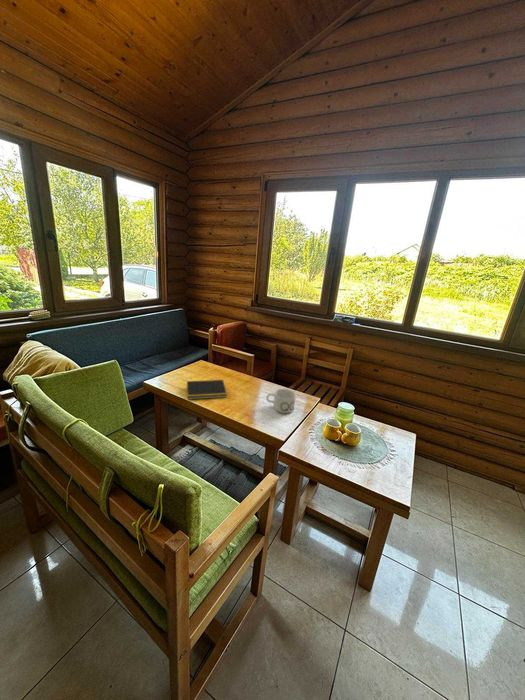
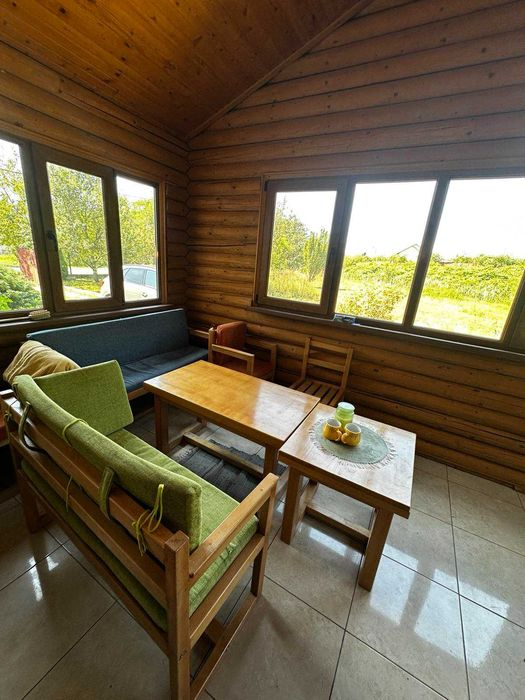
- mug [265,388,297,414]
- notepad [185,379,228,400]
